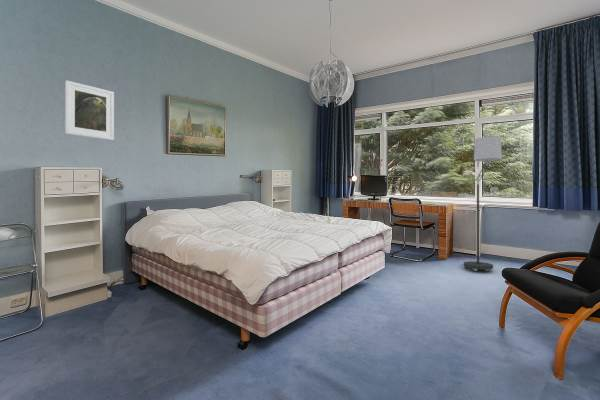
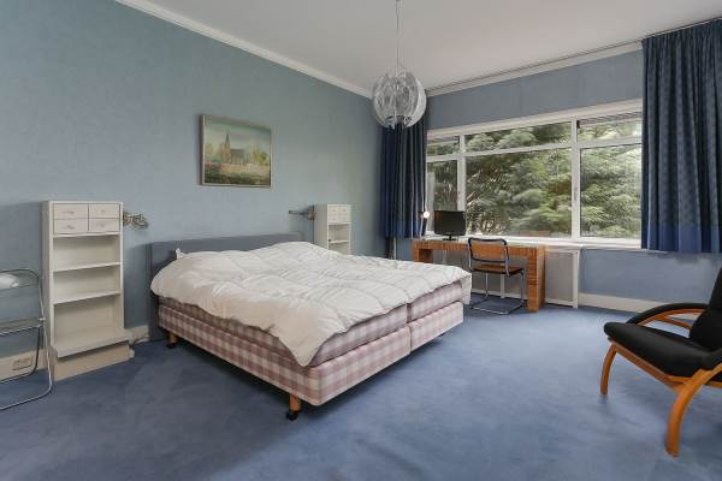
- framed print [64,79,115,141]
- floor lamp [459,135,503,272]
